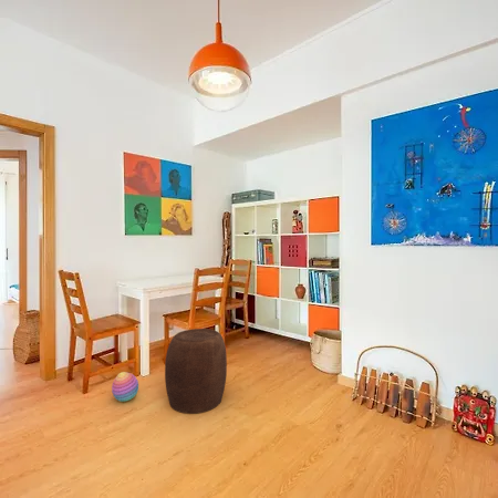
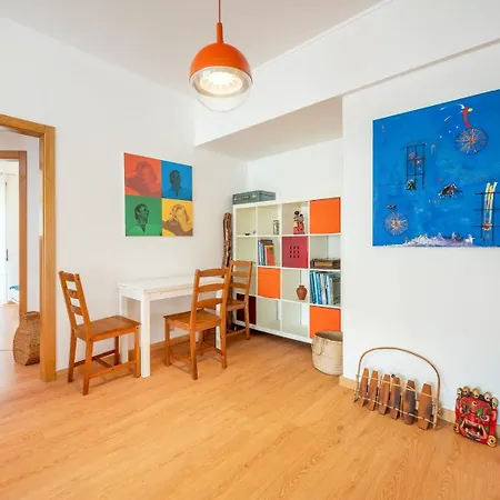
- stacking toy [111,371,139,403]
- stool [164,328,228,415]
